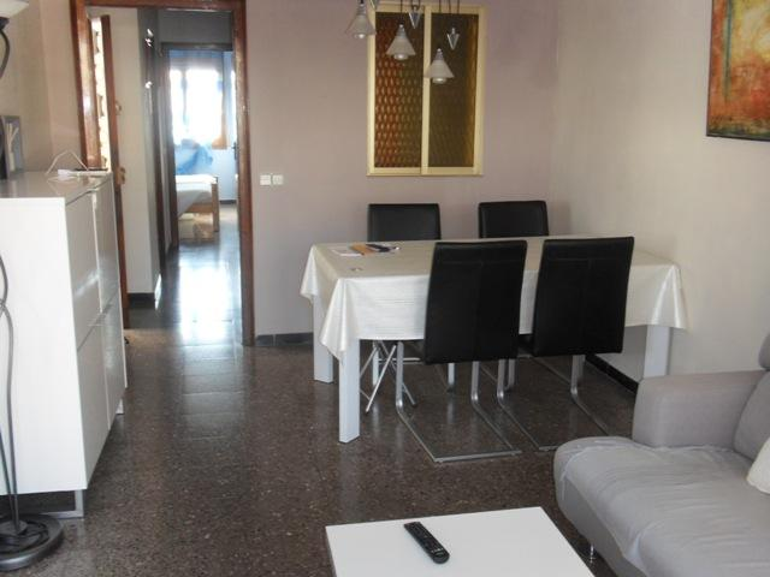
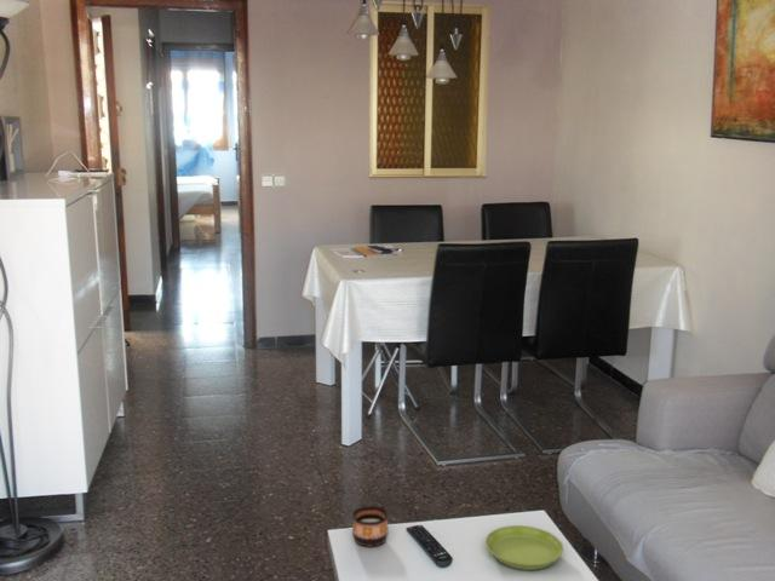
+ saucer [484,524,564,571]
+ cup [351,505,389,548]
